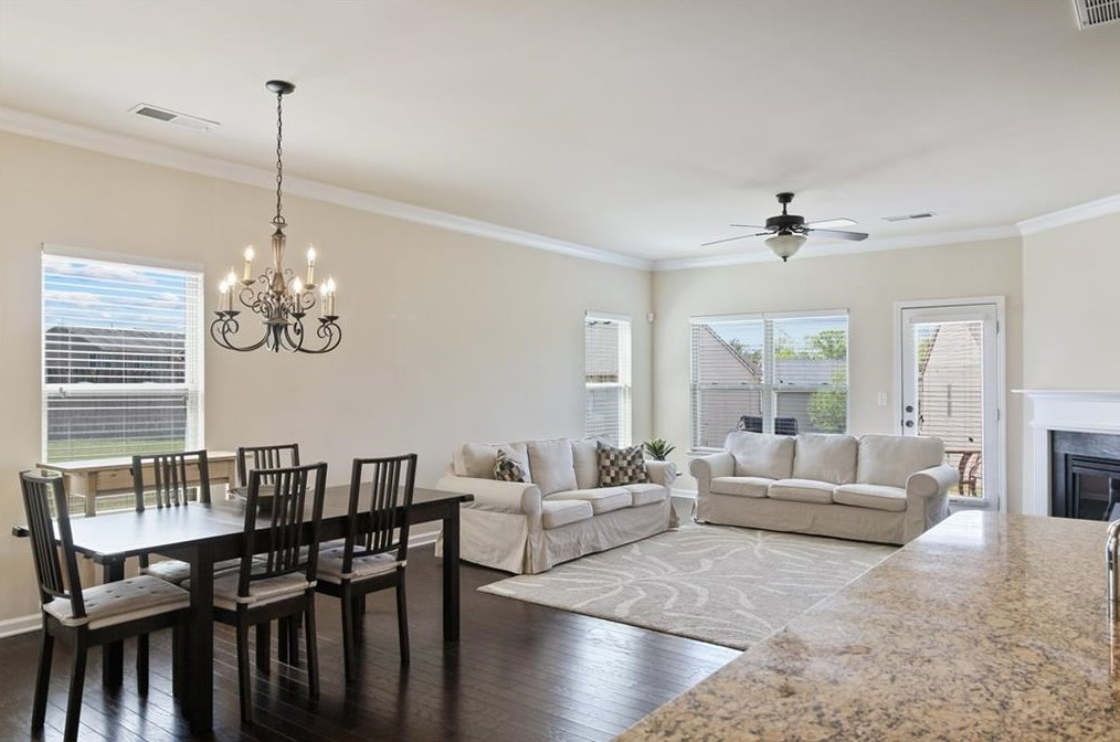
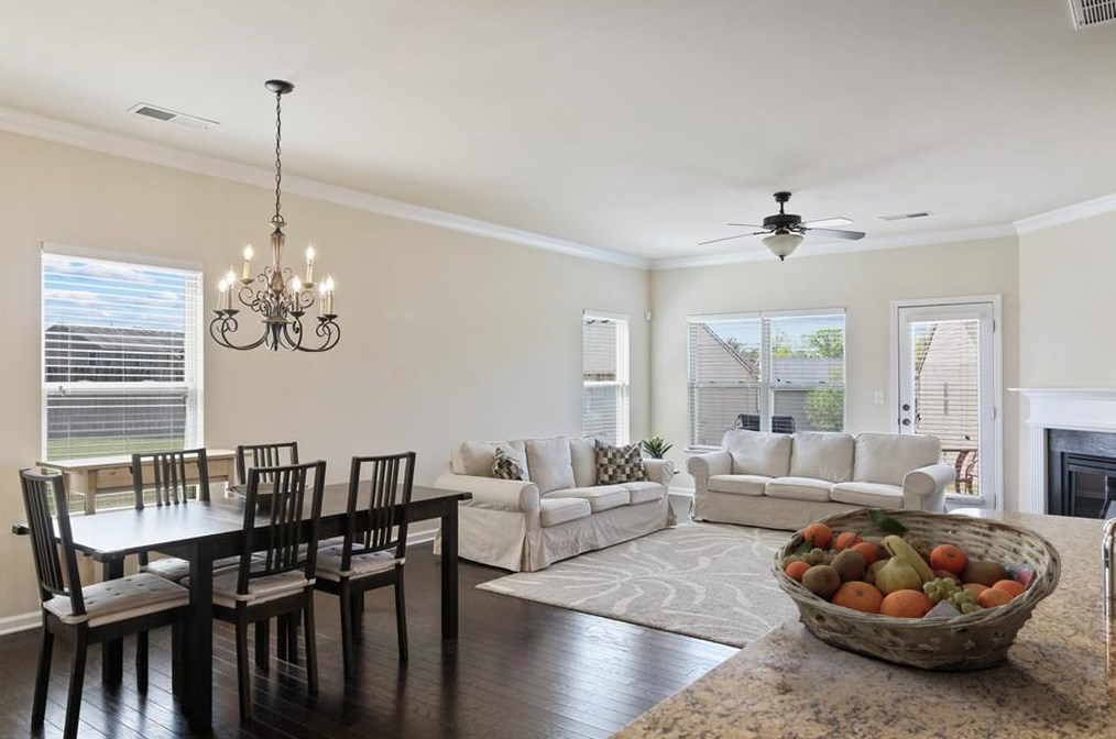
+ fruit basket [769,507,1062,671]
